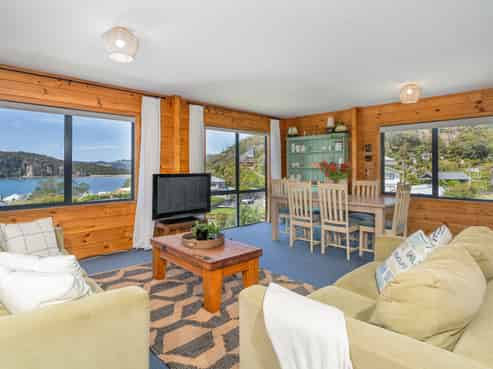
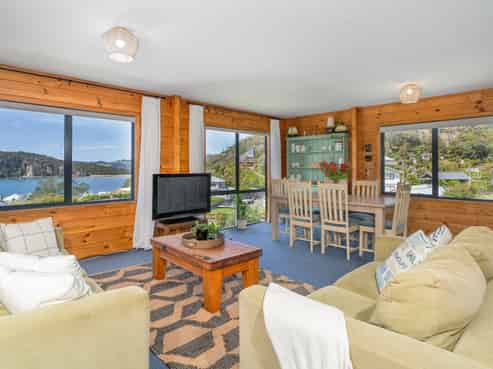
+ potted plant [231,193,251,230]
